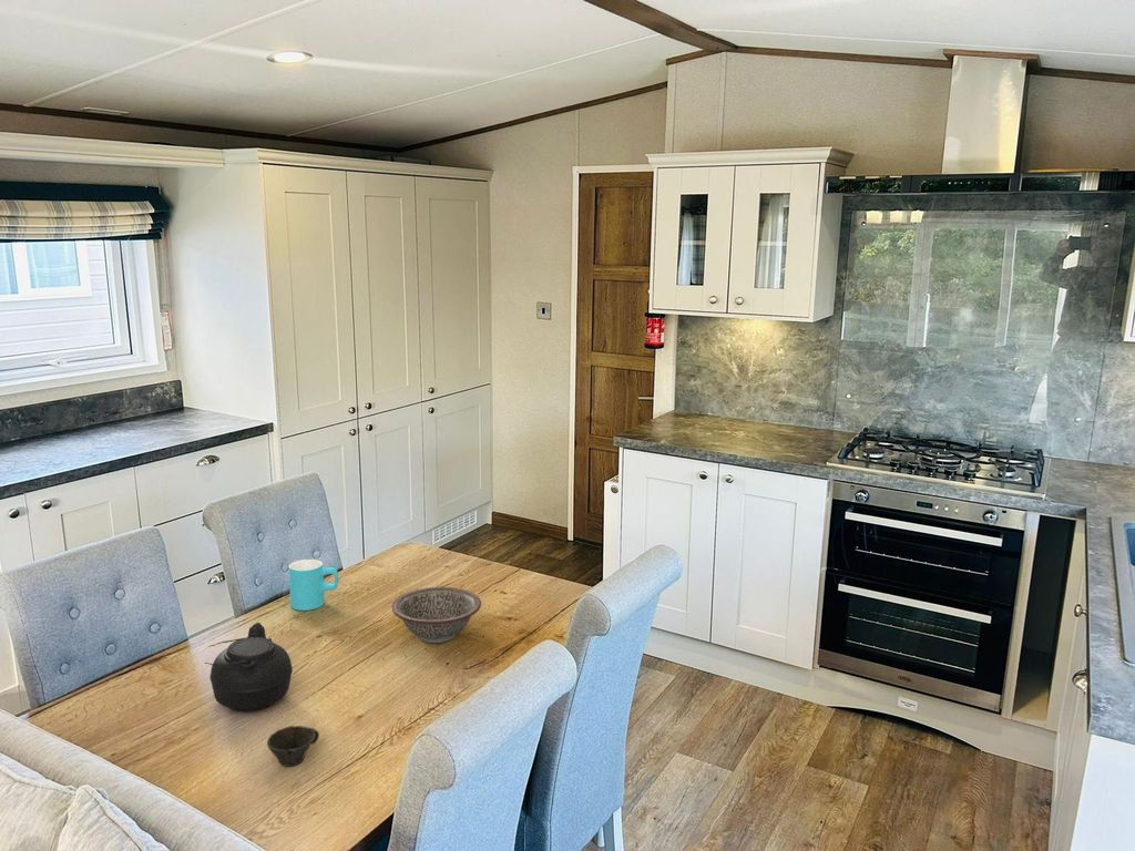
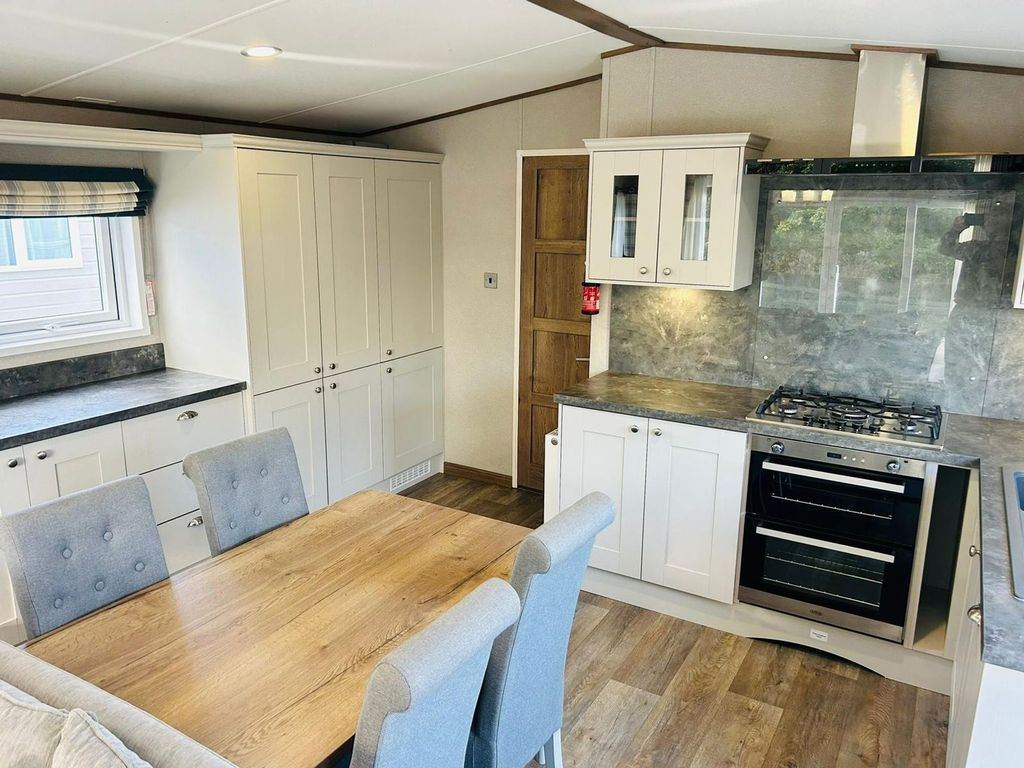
- cup [288,558,339,612]
- decorative bowl [391,586,482,644]
- teapot [203,622,294,712]
- cup [266,725,320,768]
